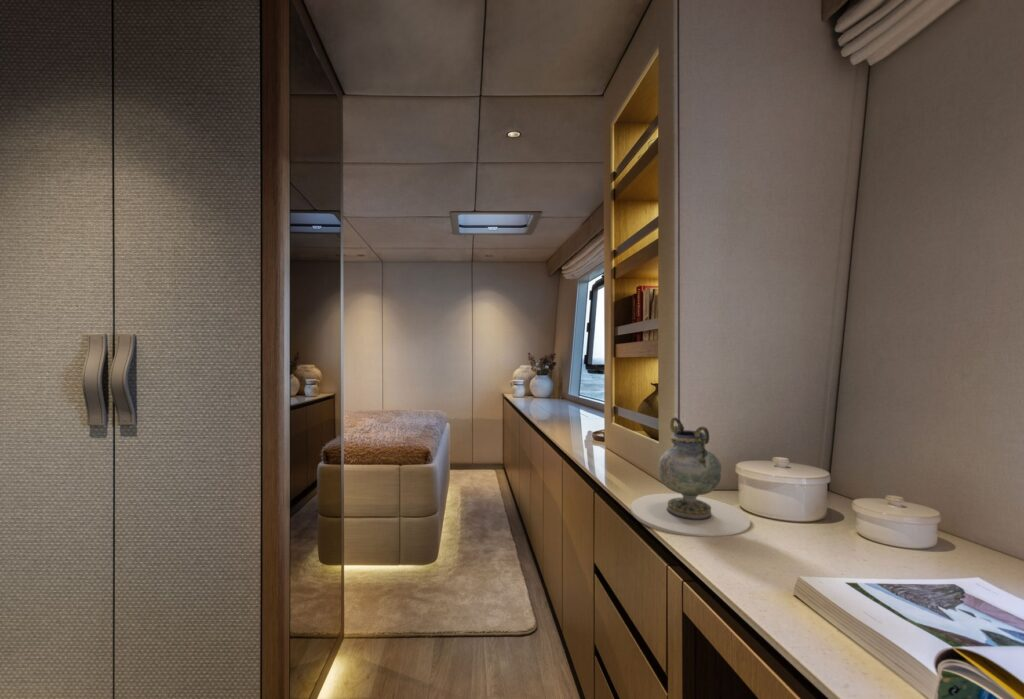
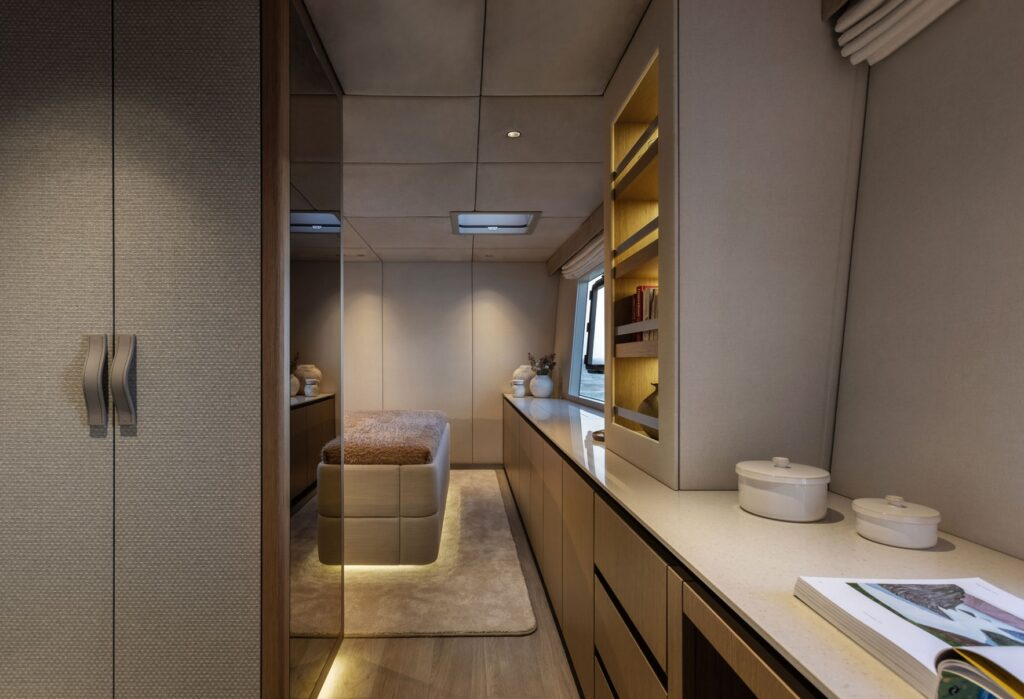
- decorative vase [630,416,751,538]
